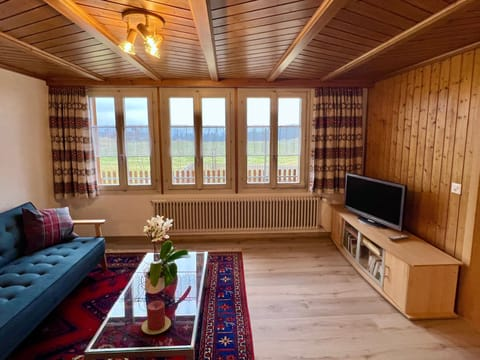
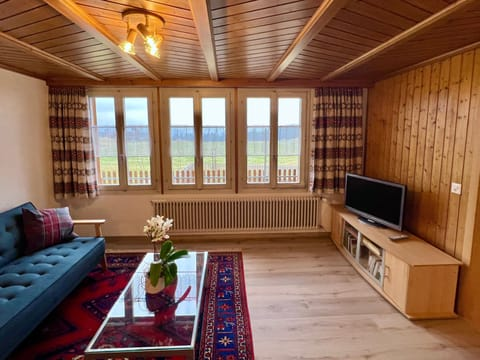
- candle [141,300,172,335]
